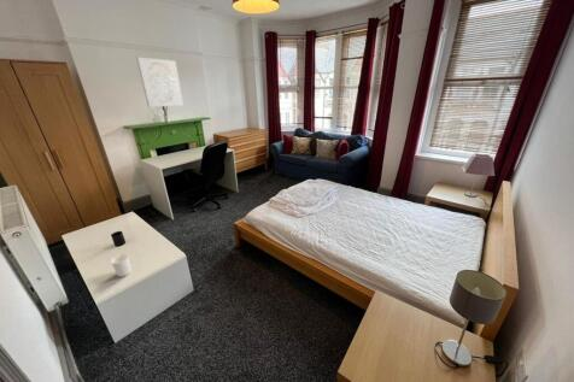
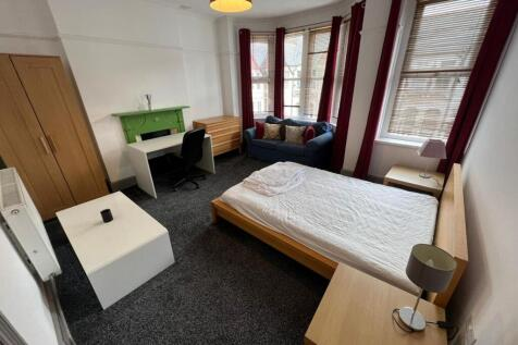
- candle holder [110,253,133,278]
- wall art [135,55,184,108]
